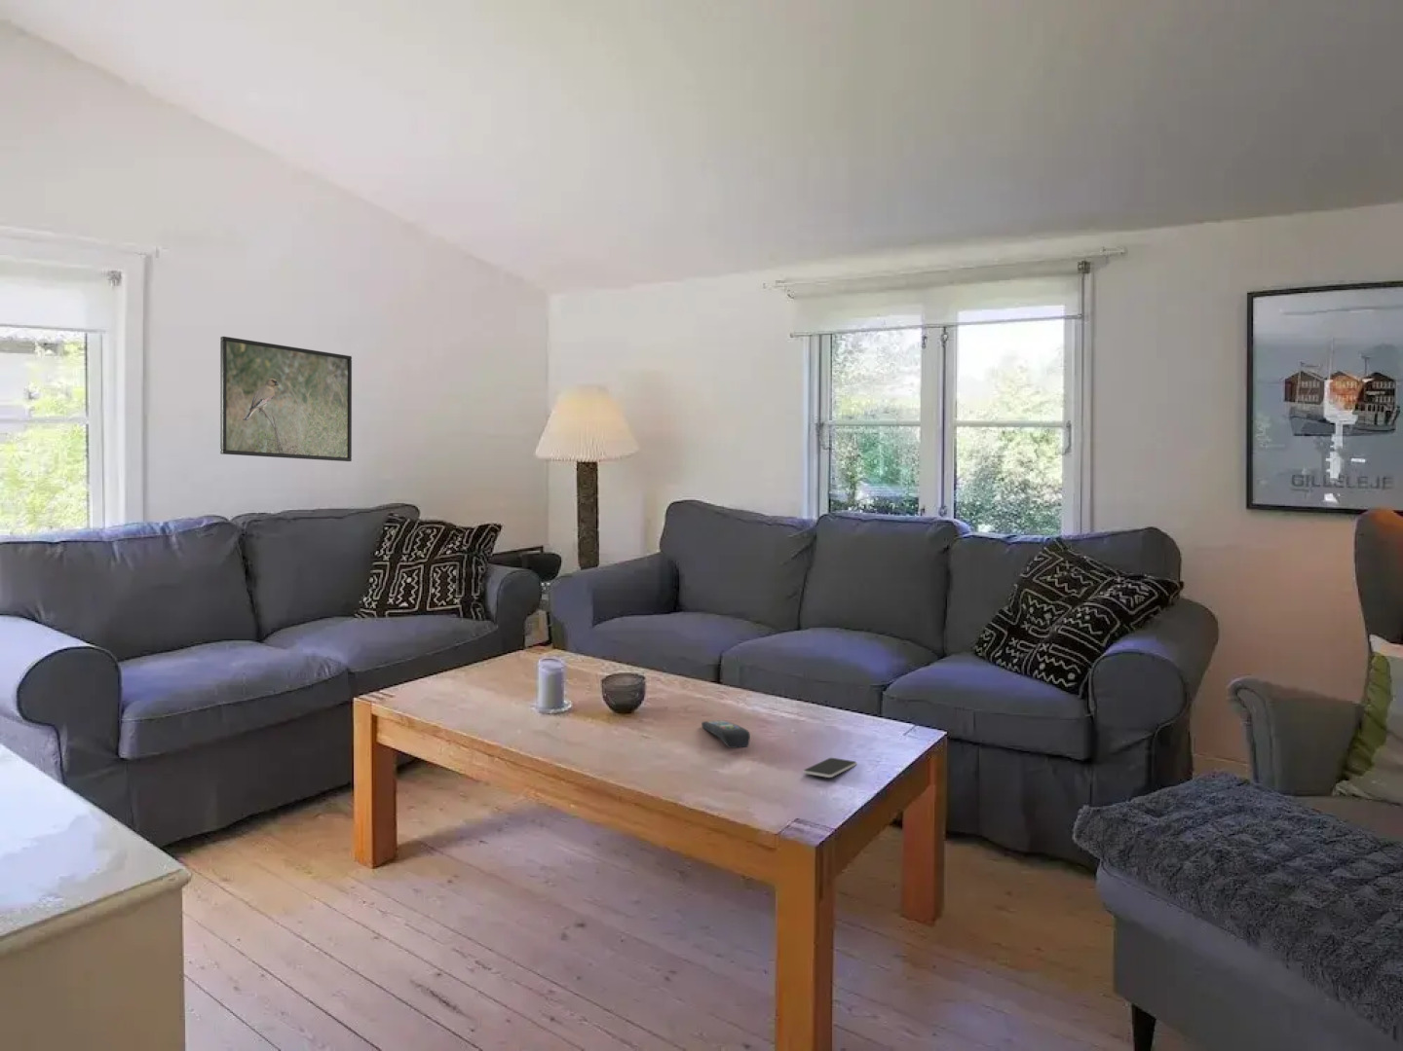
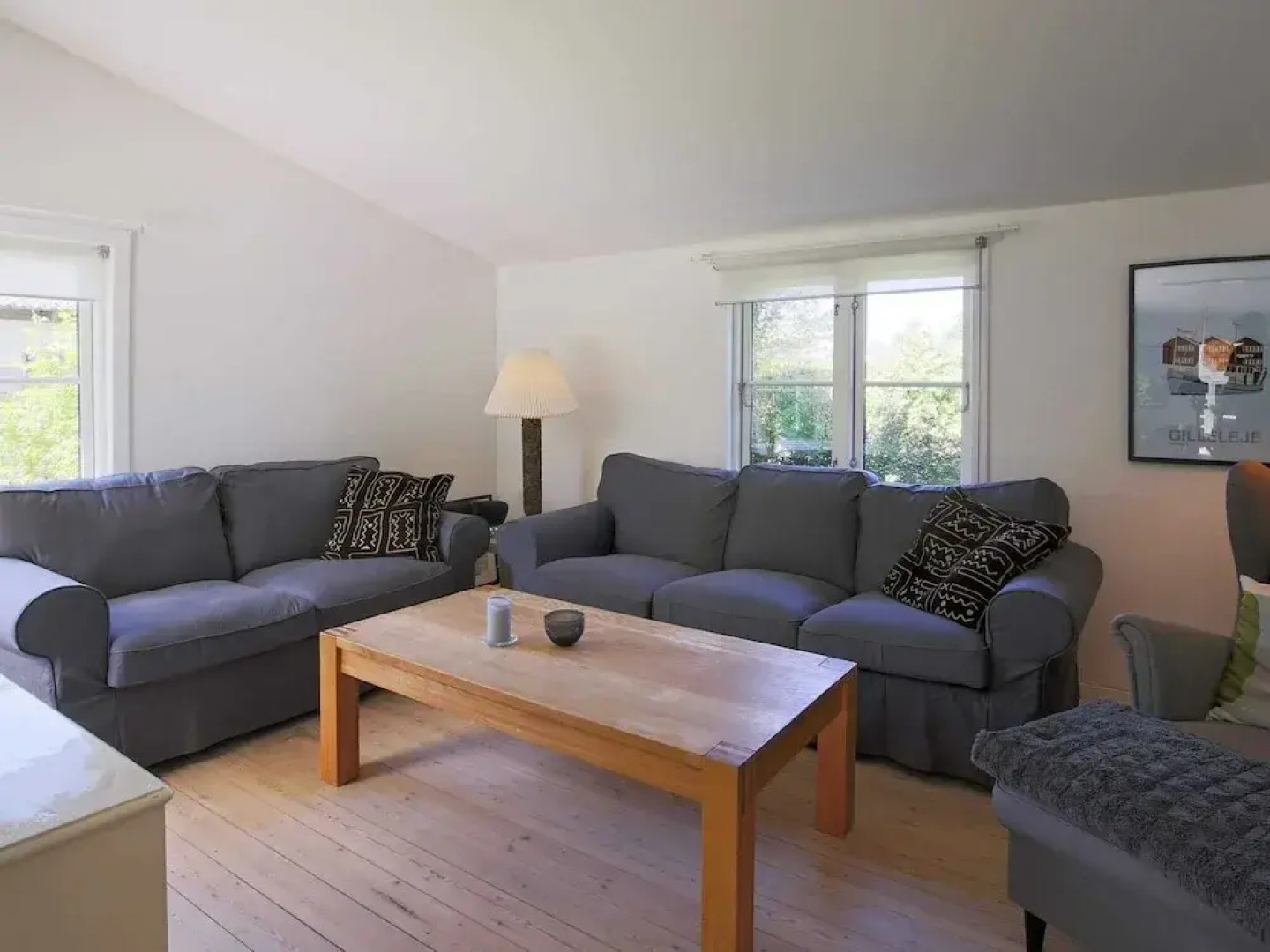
- smartphone [803,757,857,778]
- remote control [700,719,751,750]
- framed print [219,336,352,463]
